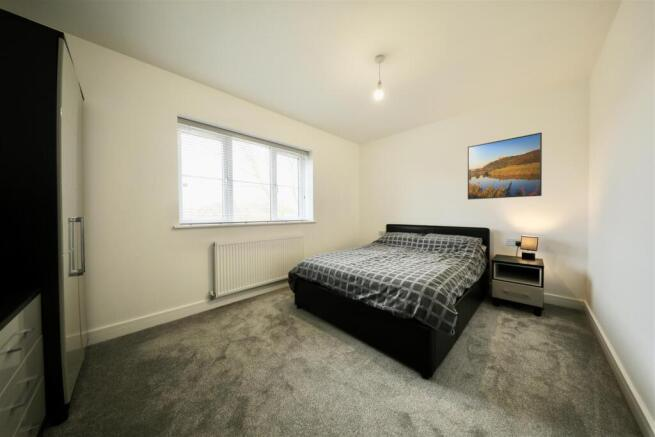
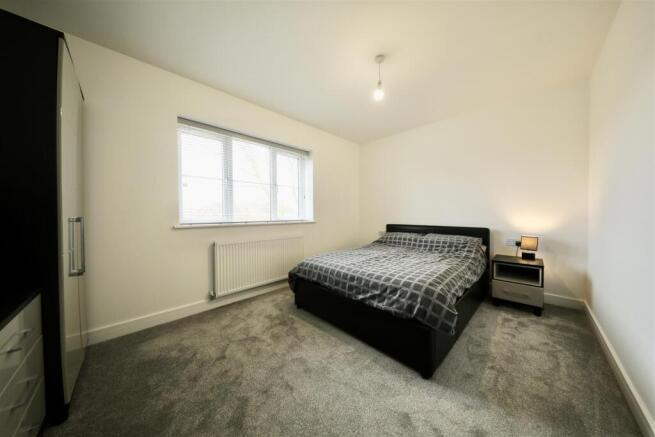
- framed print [467,131,543,201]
